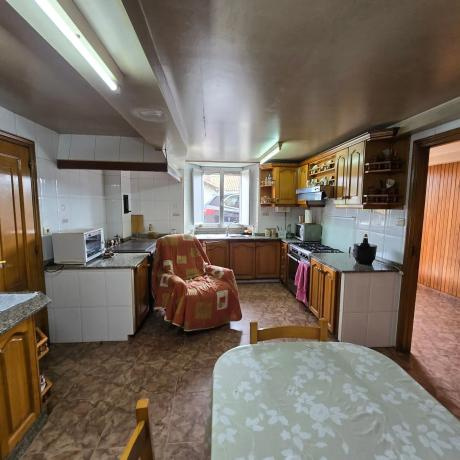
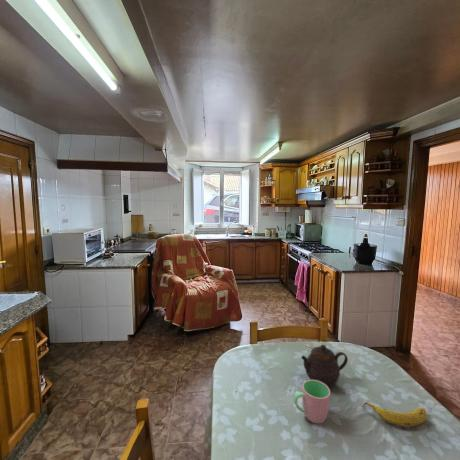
+ cup [293,379,331,425]
+ teapot [300,344,349,388]
+ fruit [361,401,428,427]
